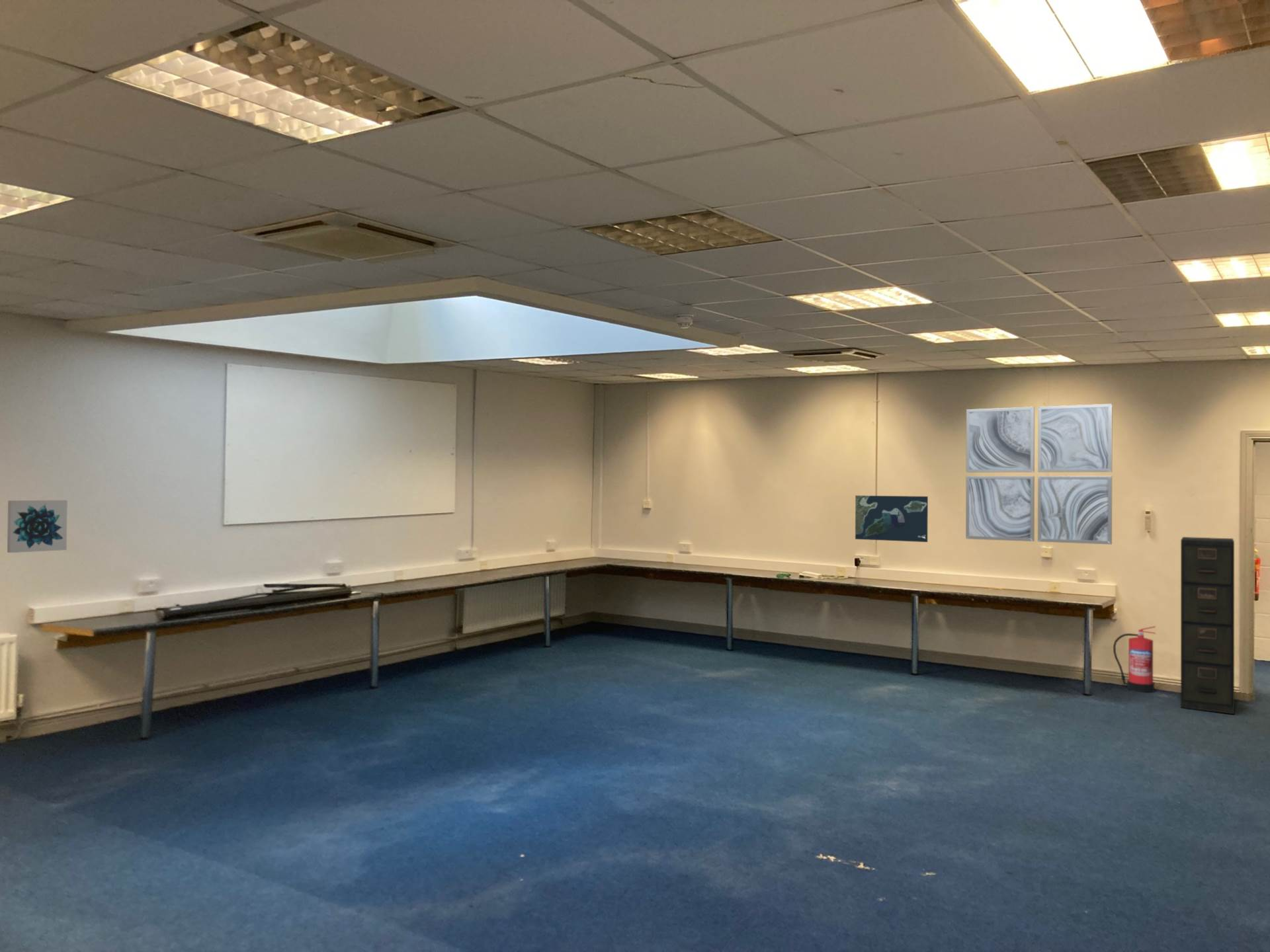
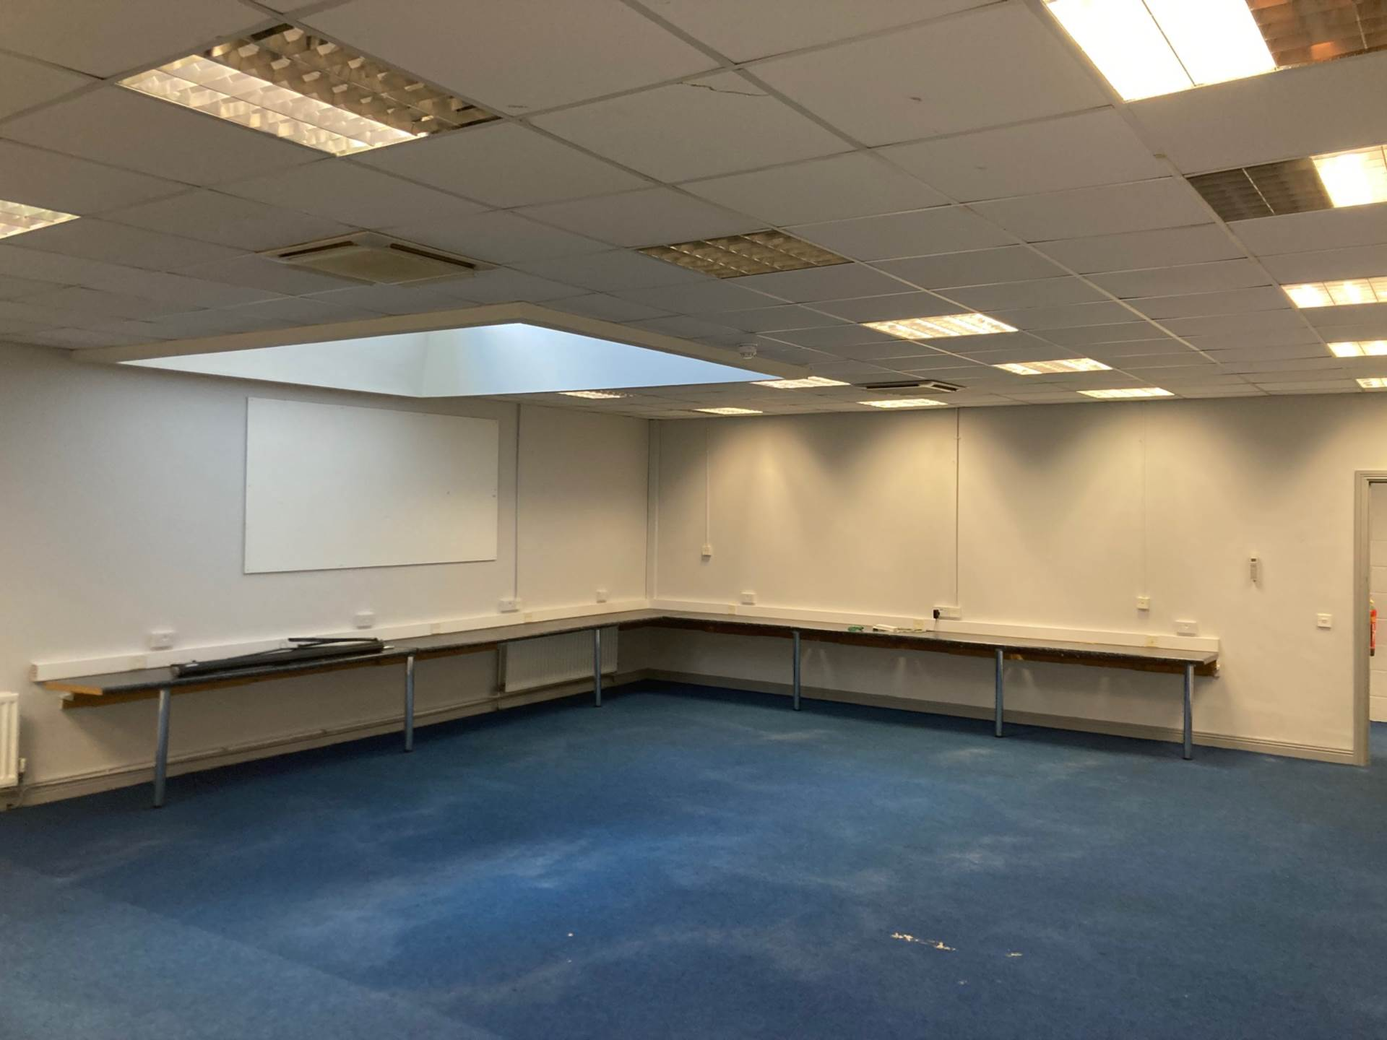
- fire extinguisher [1113,625,1156,693]
- wall art [965,403,1113,545]
- map [855,495,931,543]
- wall art [7,500,68,553]
- filing cabinet [1180,536,1235,715]
